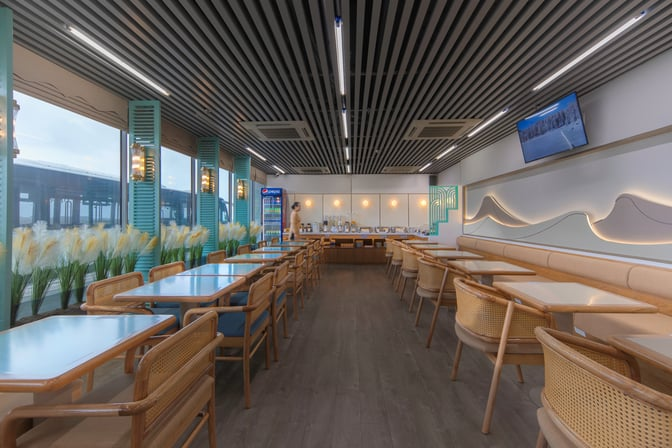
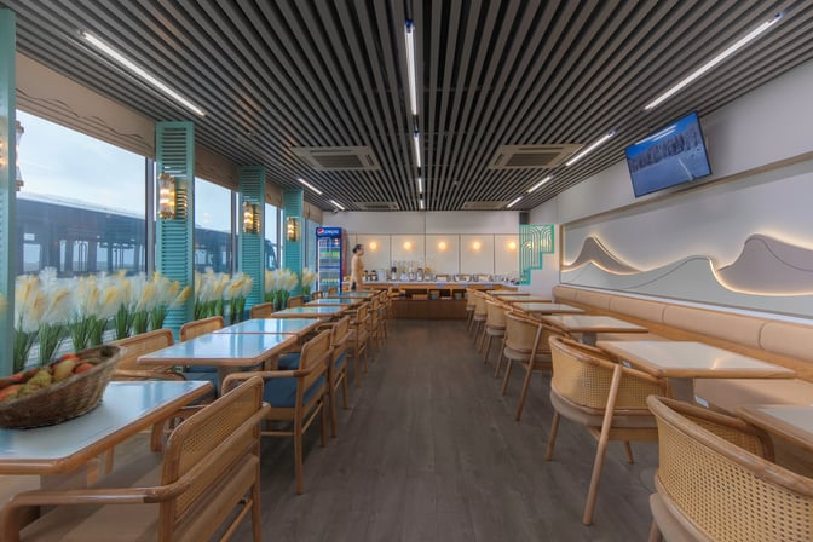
+ fruit basket [0,344,129,432]
